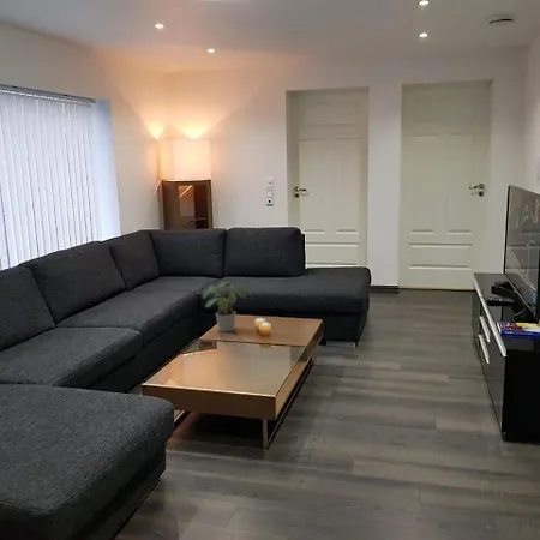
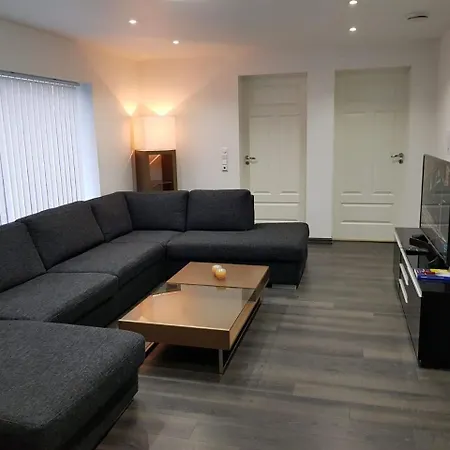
- potted plant [202,281,252,332]
